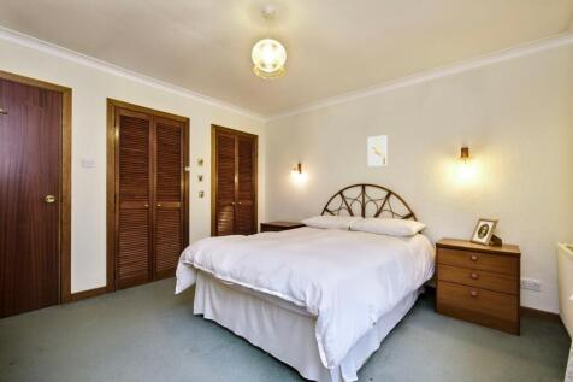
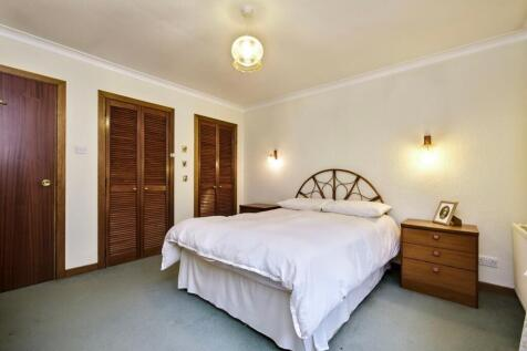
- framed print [366,134,389,168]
